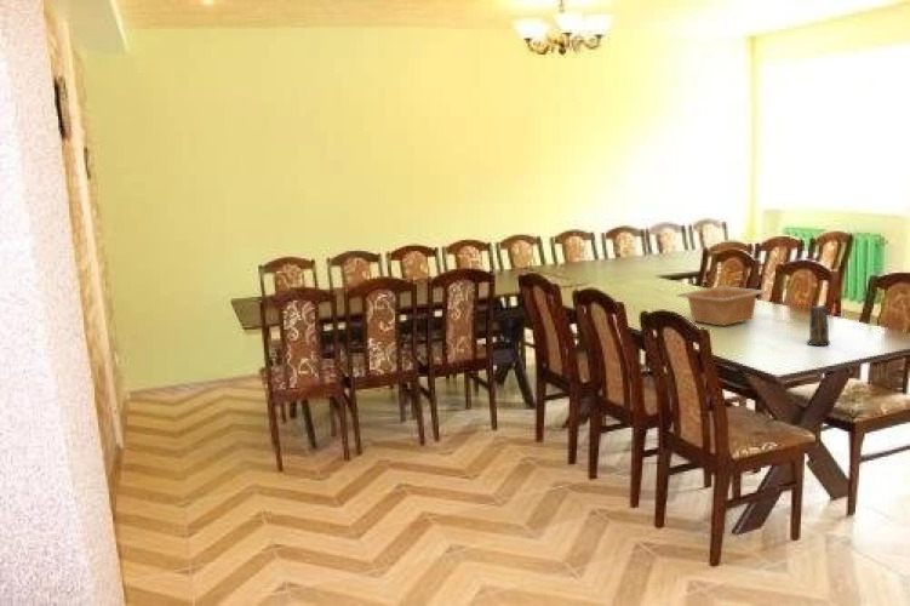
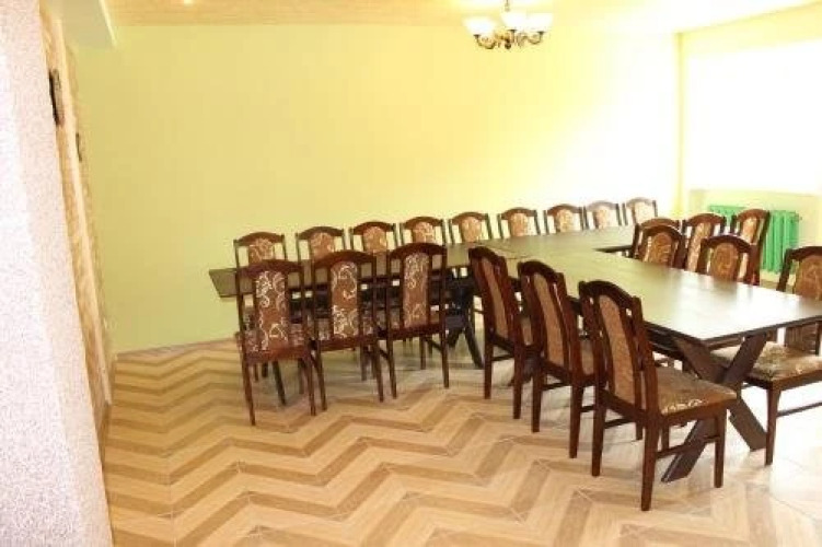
- serving bowl [676,285,768,327]
- candle [806,304,831,347]
